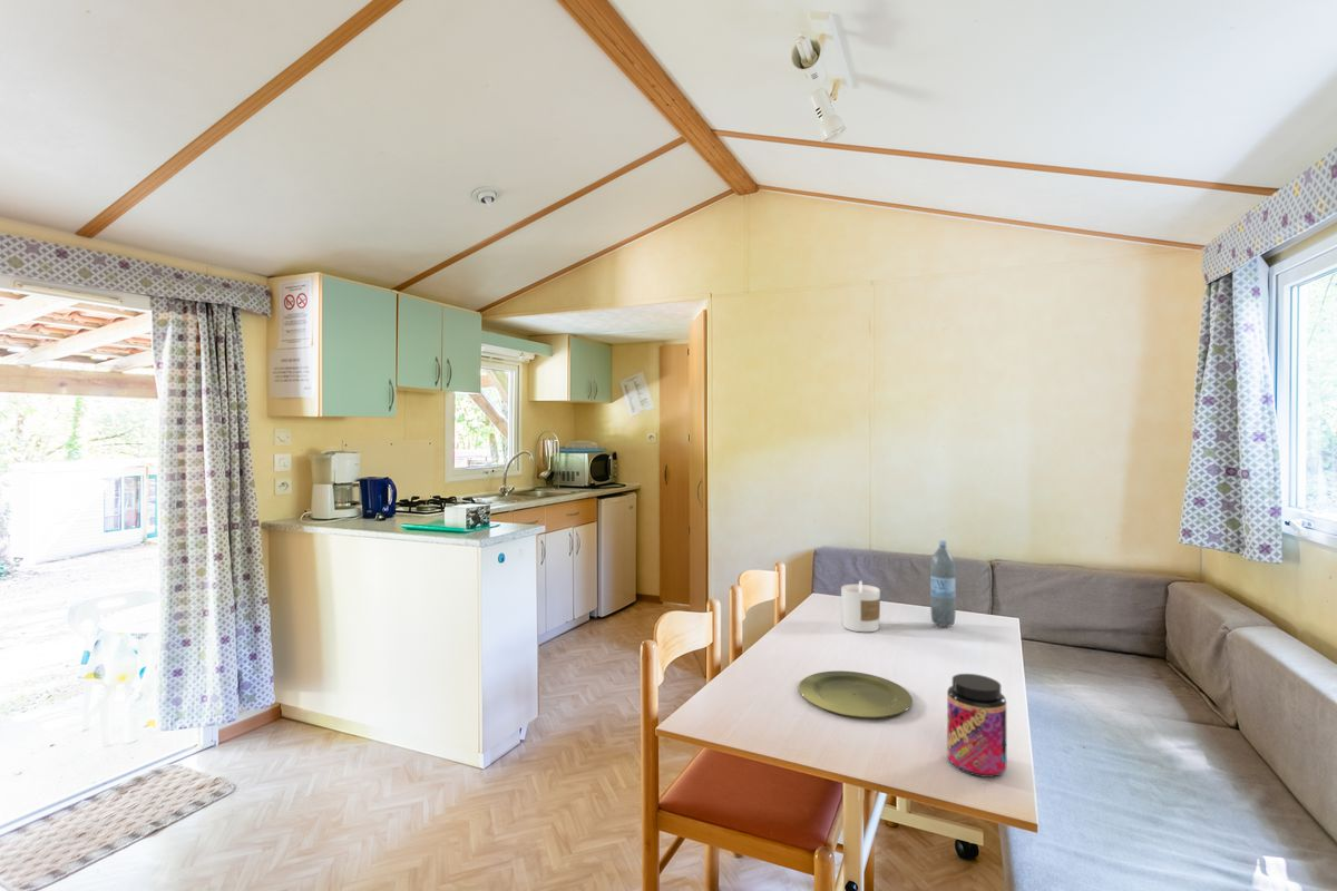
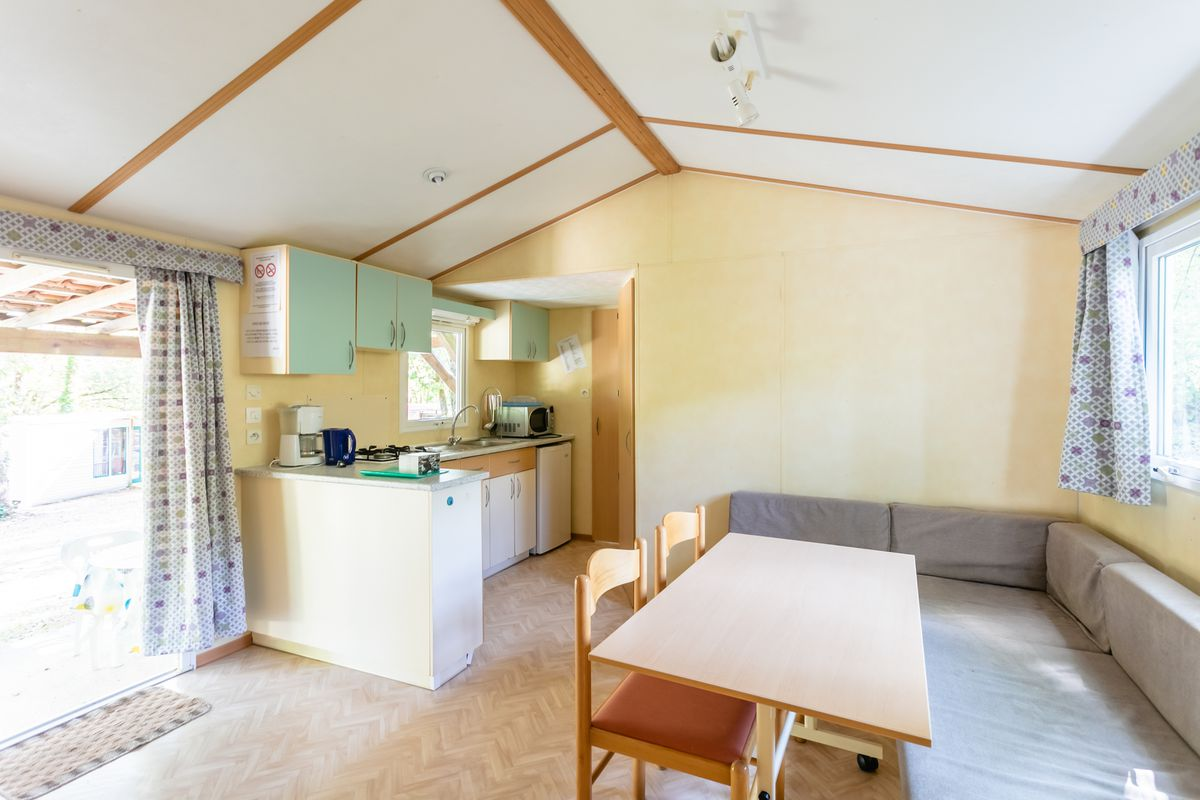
- candle [840,579,881,633]
- jar [946,673,1008,779]
- water bottle [929,539,957,628]
- plate [798,669,914,718]
